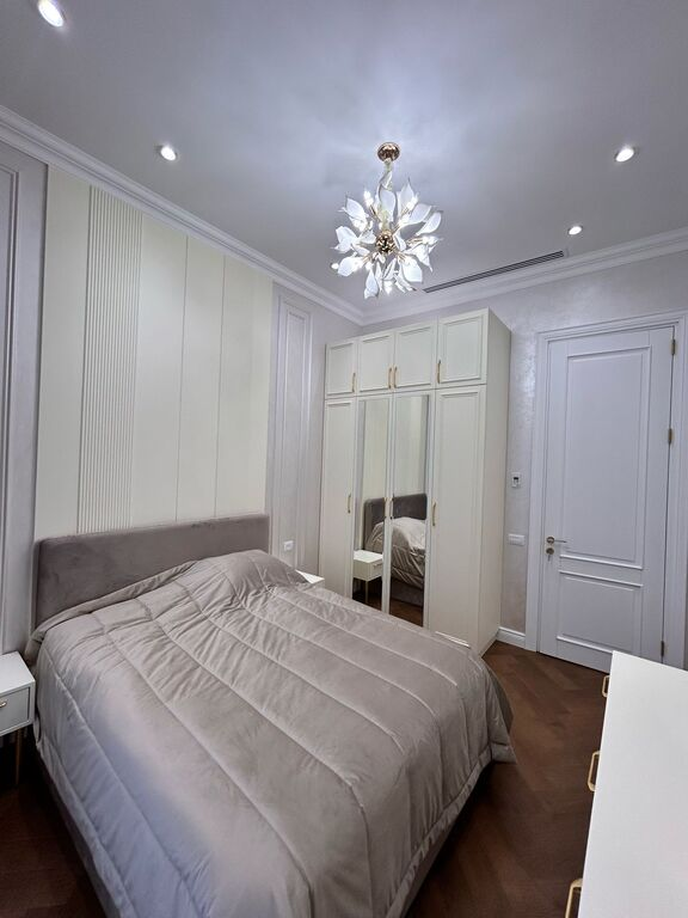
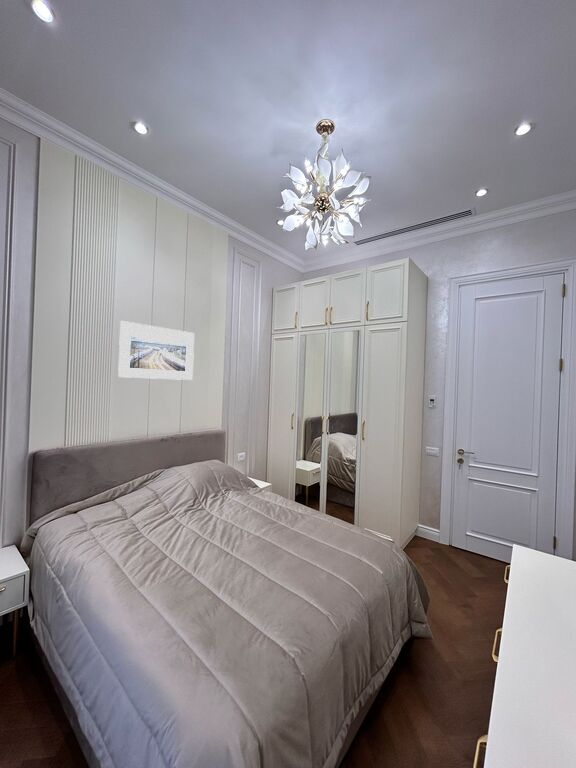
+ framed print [117,320,195,381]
